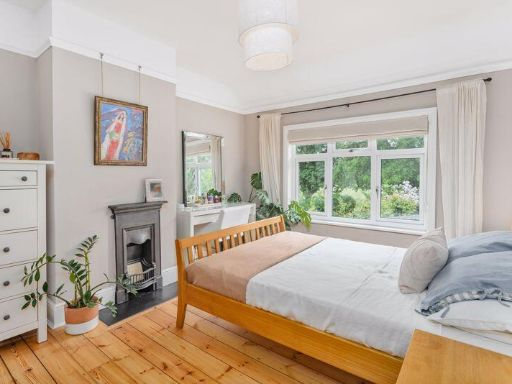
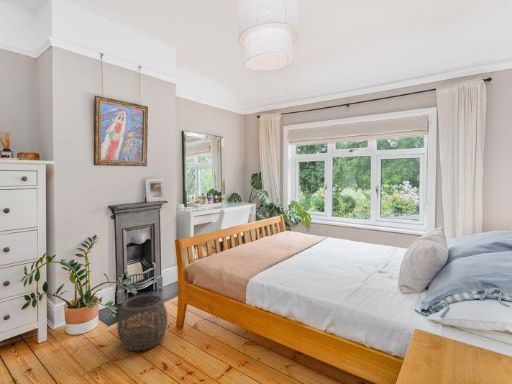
+ woven basket [116,293,169,352]
